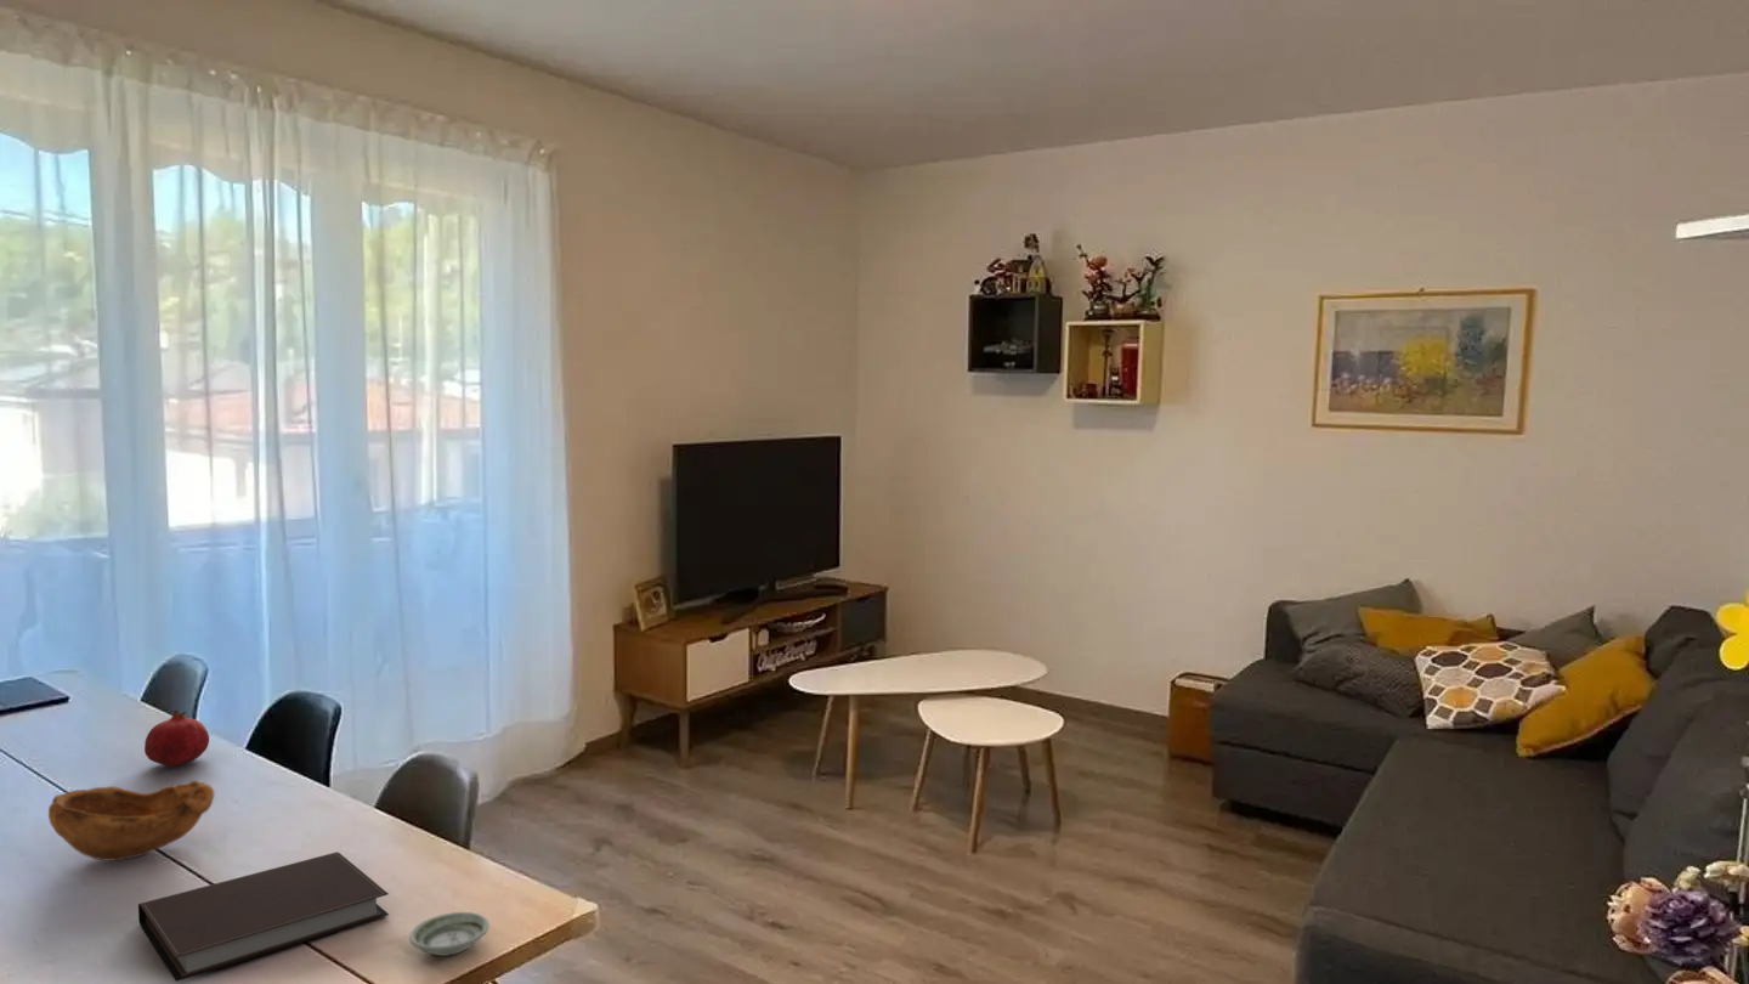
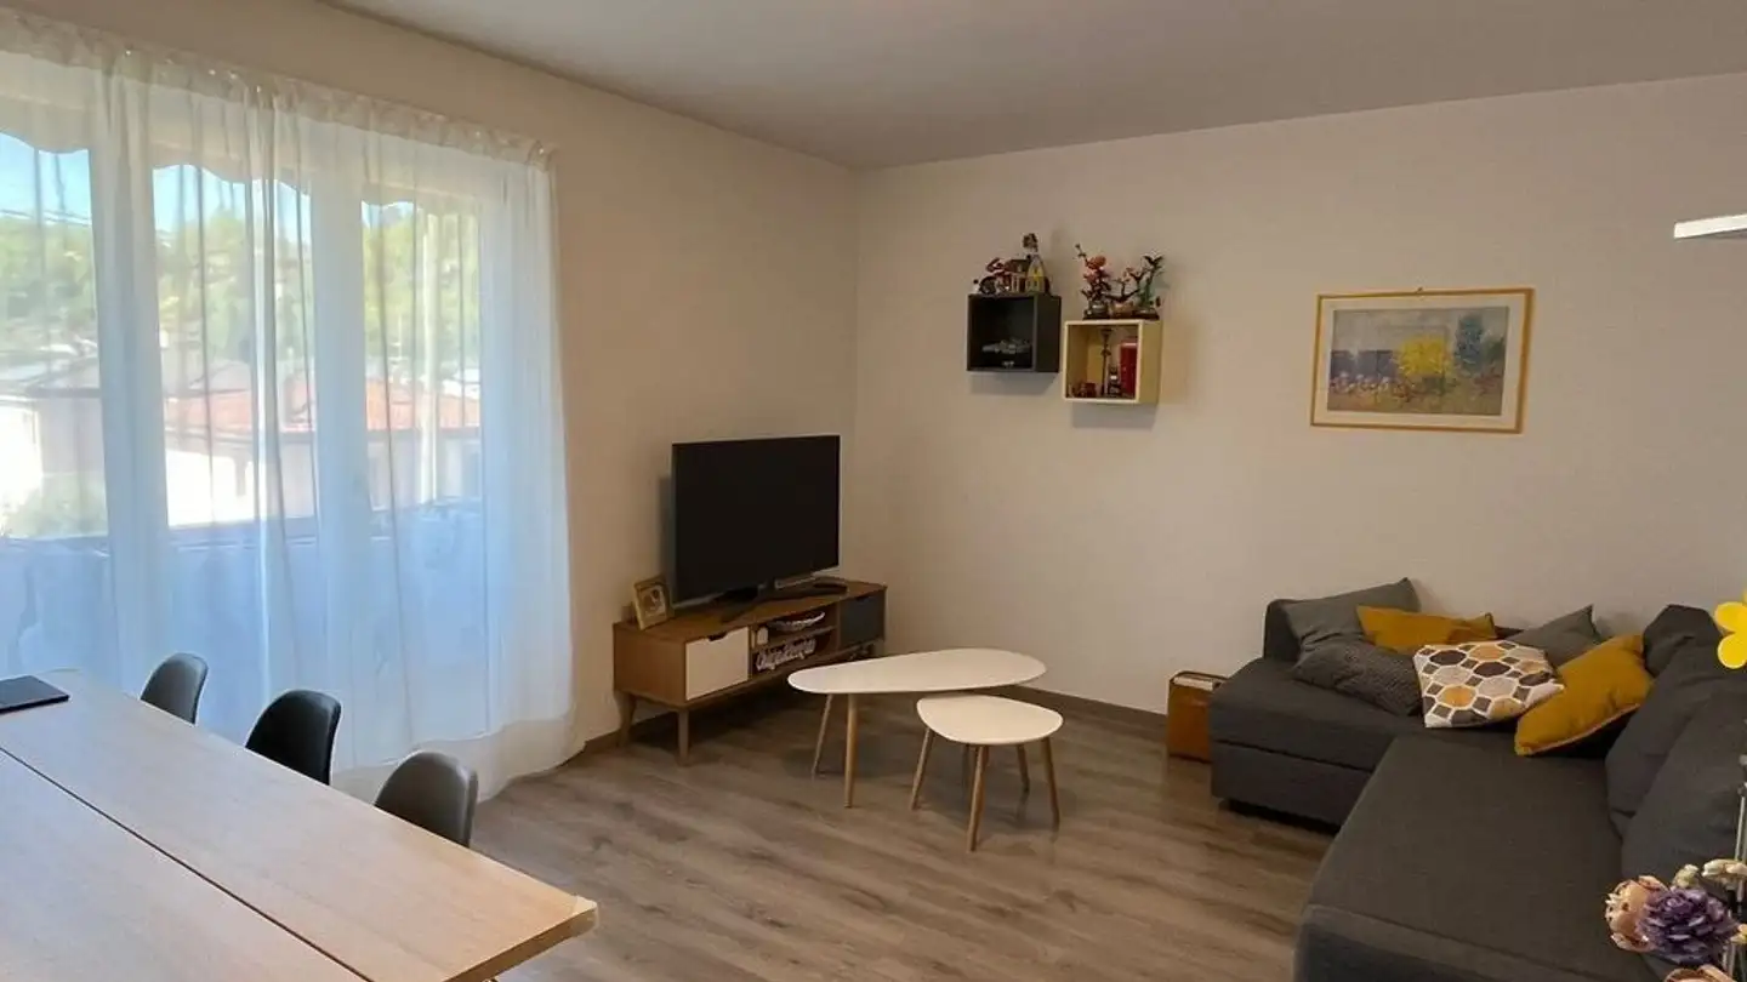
- bowl [47,780,215,863]
- saucer [408,911,491,957]
- fruit [143,709,210,767]
- notebook [137,850,390,983]
